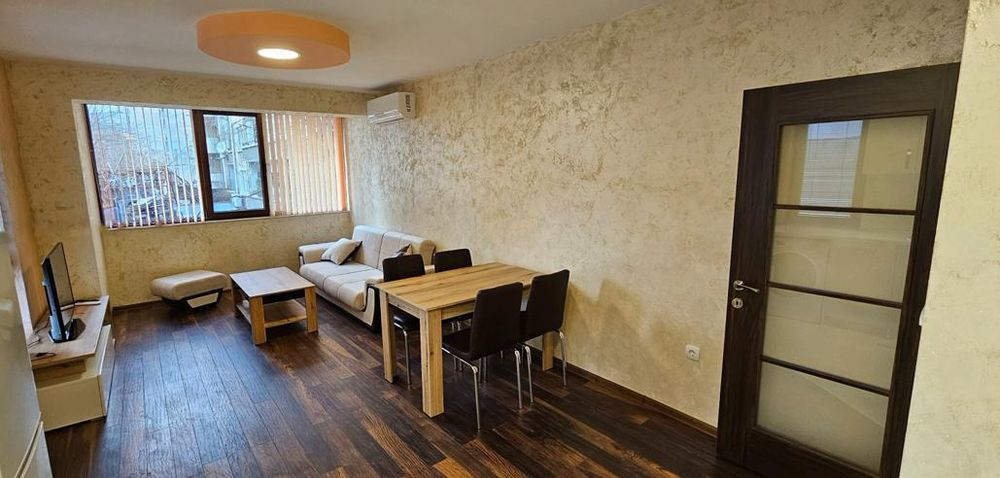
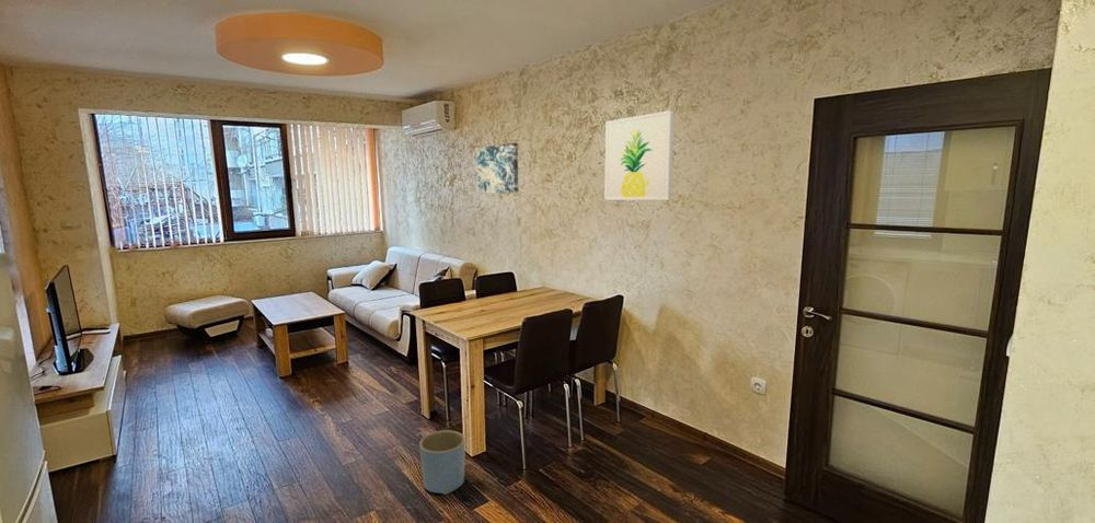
+ wall art [604,109,675,201]
+ wall art [474,142,519,195]
+ planter [418,429,466,496]
